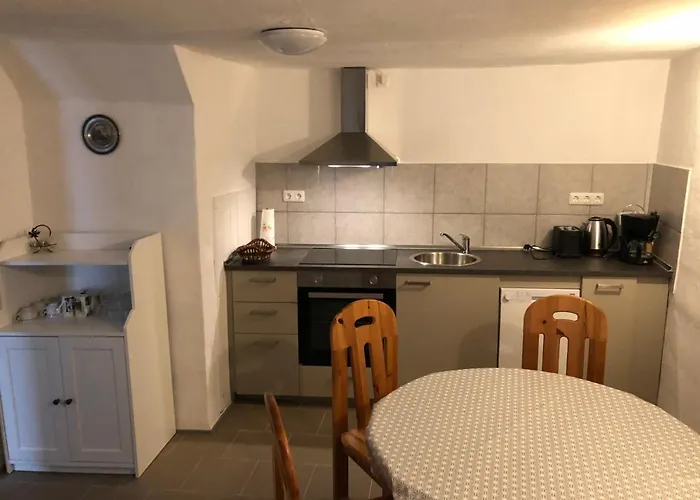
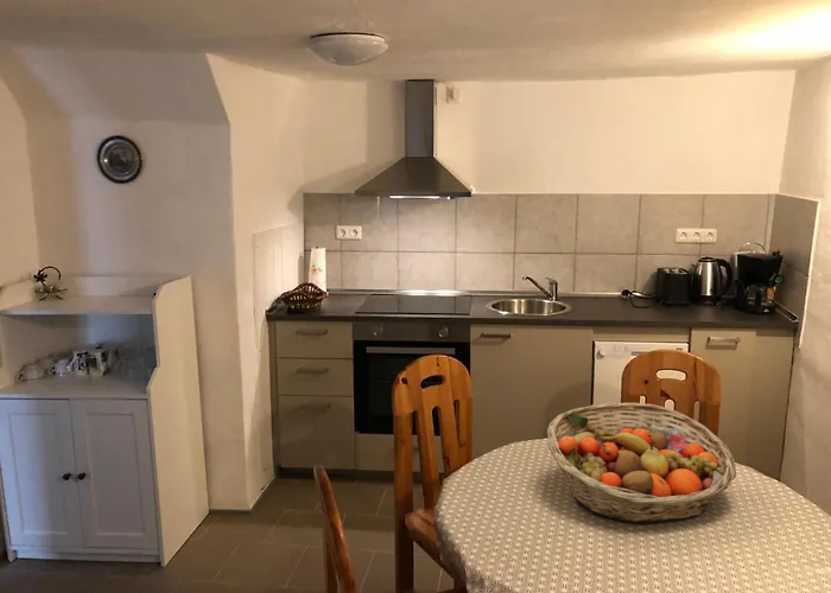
+ fruit basket [546,402,737,524]
